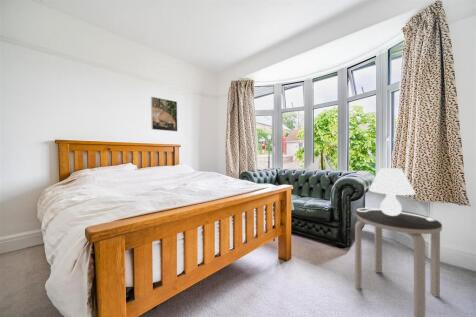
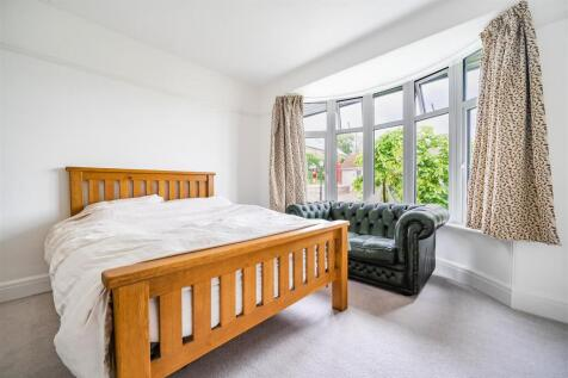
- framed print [150,96,178,133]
- side table [354,209,443,317]
- table lamp [356,167,436,221]
